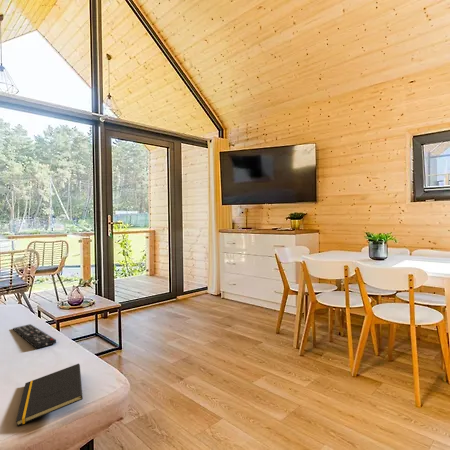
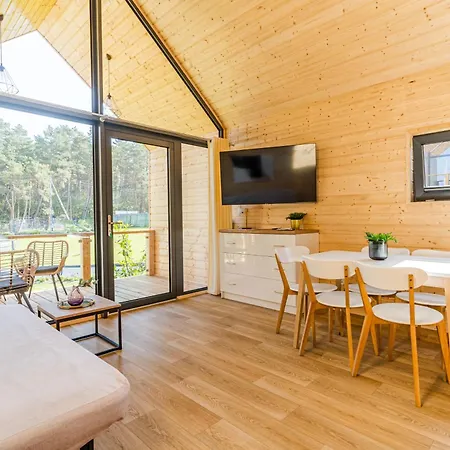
- remote control [12,323,57,350]
- notepad [15,363,84,427]
